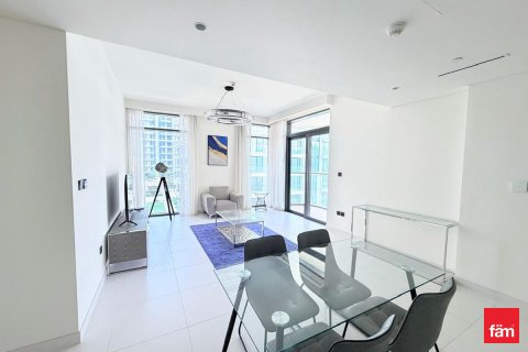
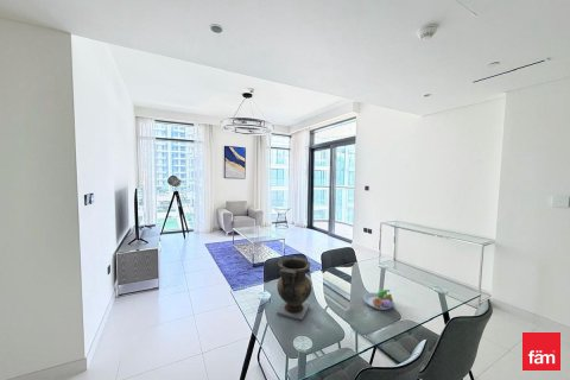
+ vase [276,255,312,322]
+ fruit bowl [362,289,395,311]
